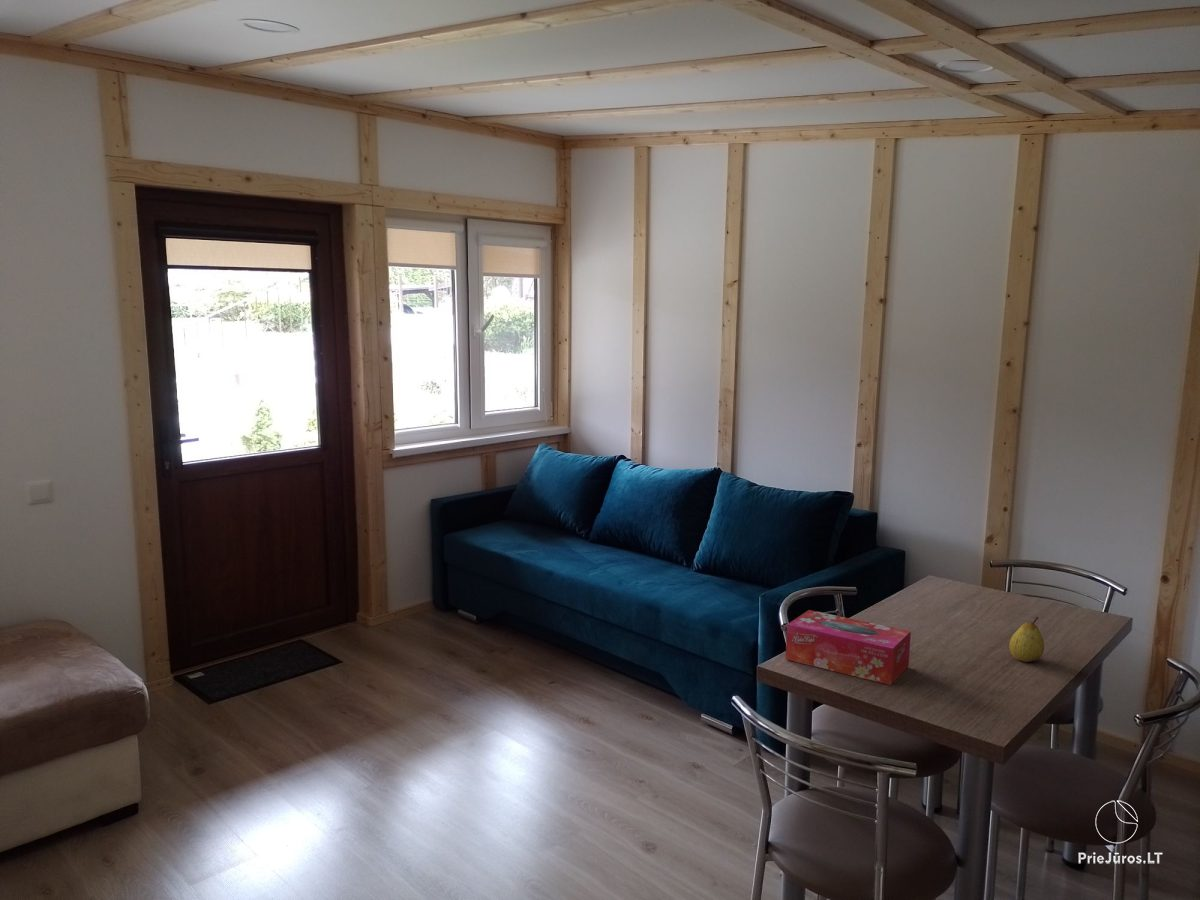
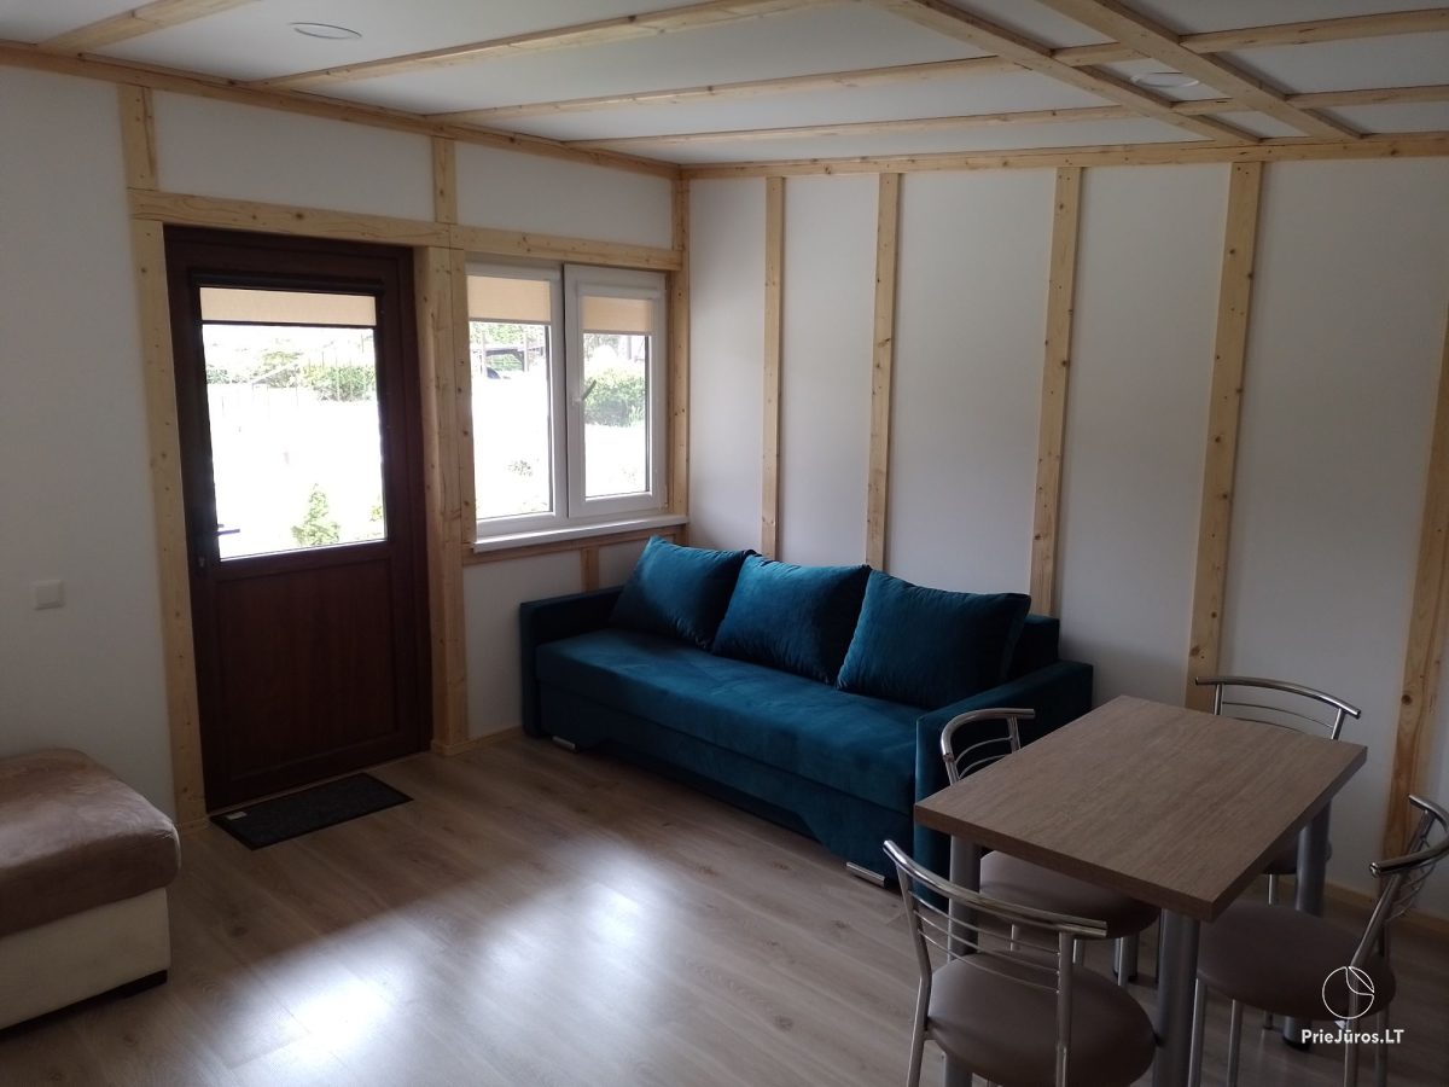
- fruit [1008,616,1045,663]
- tissue box [785,609,912,686]
